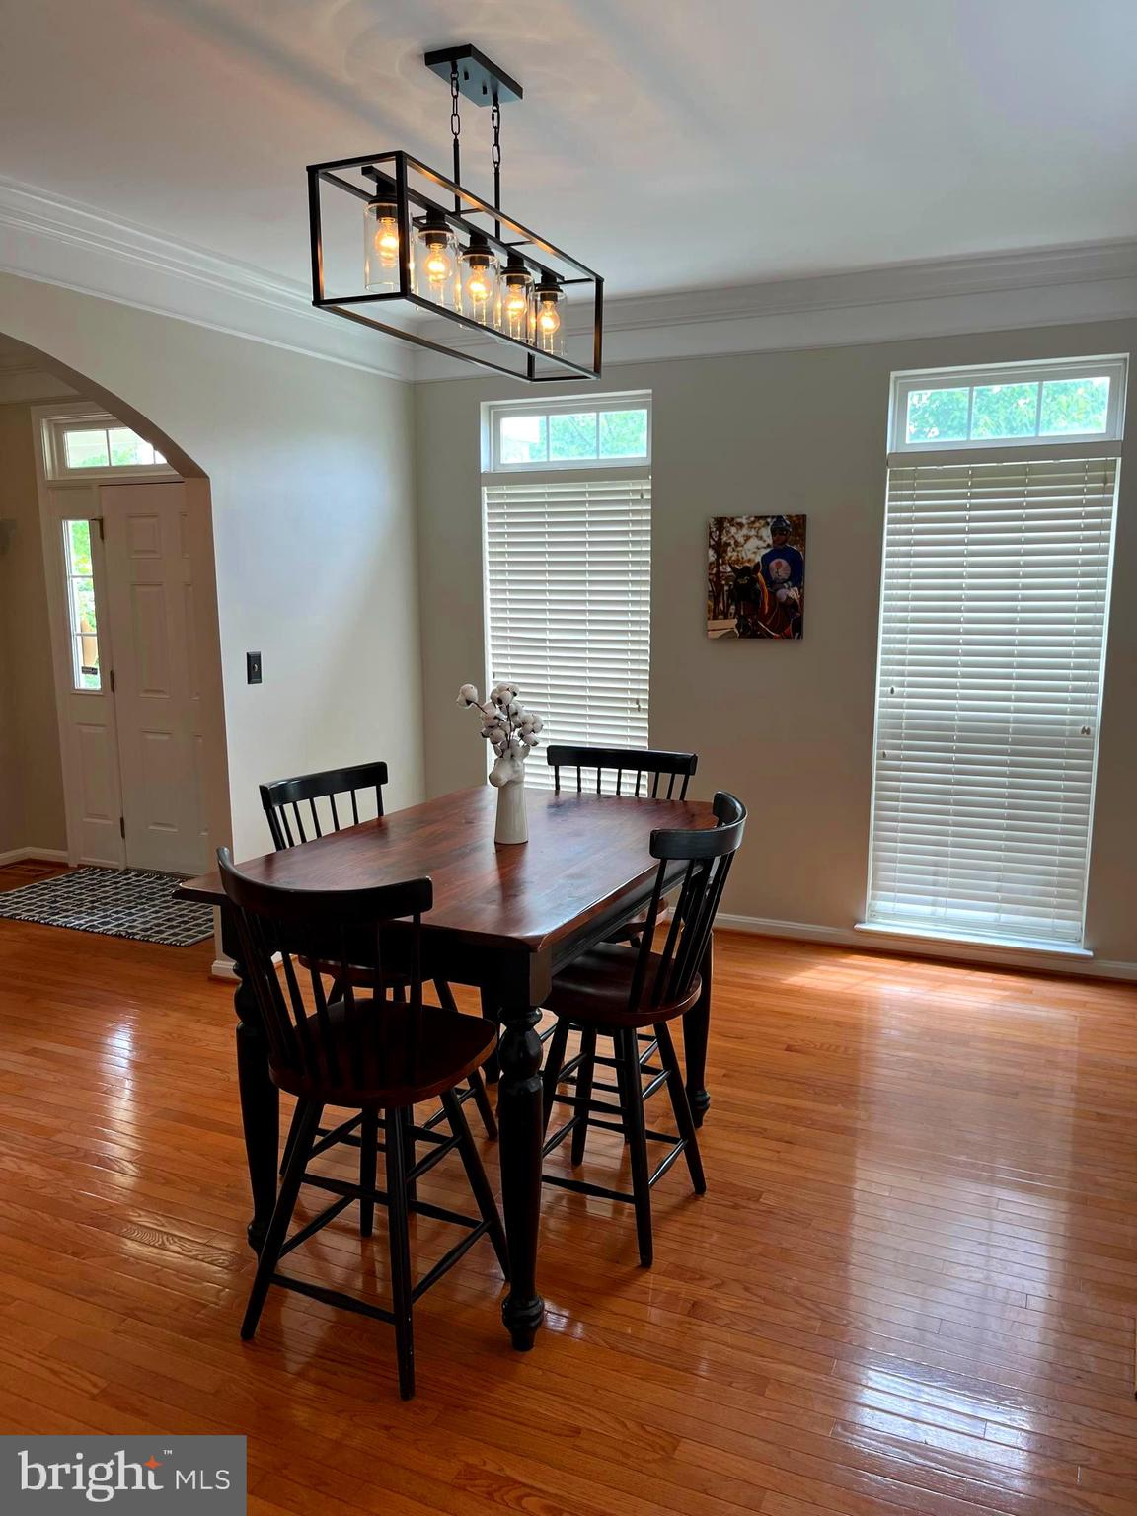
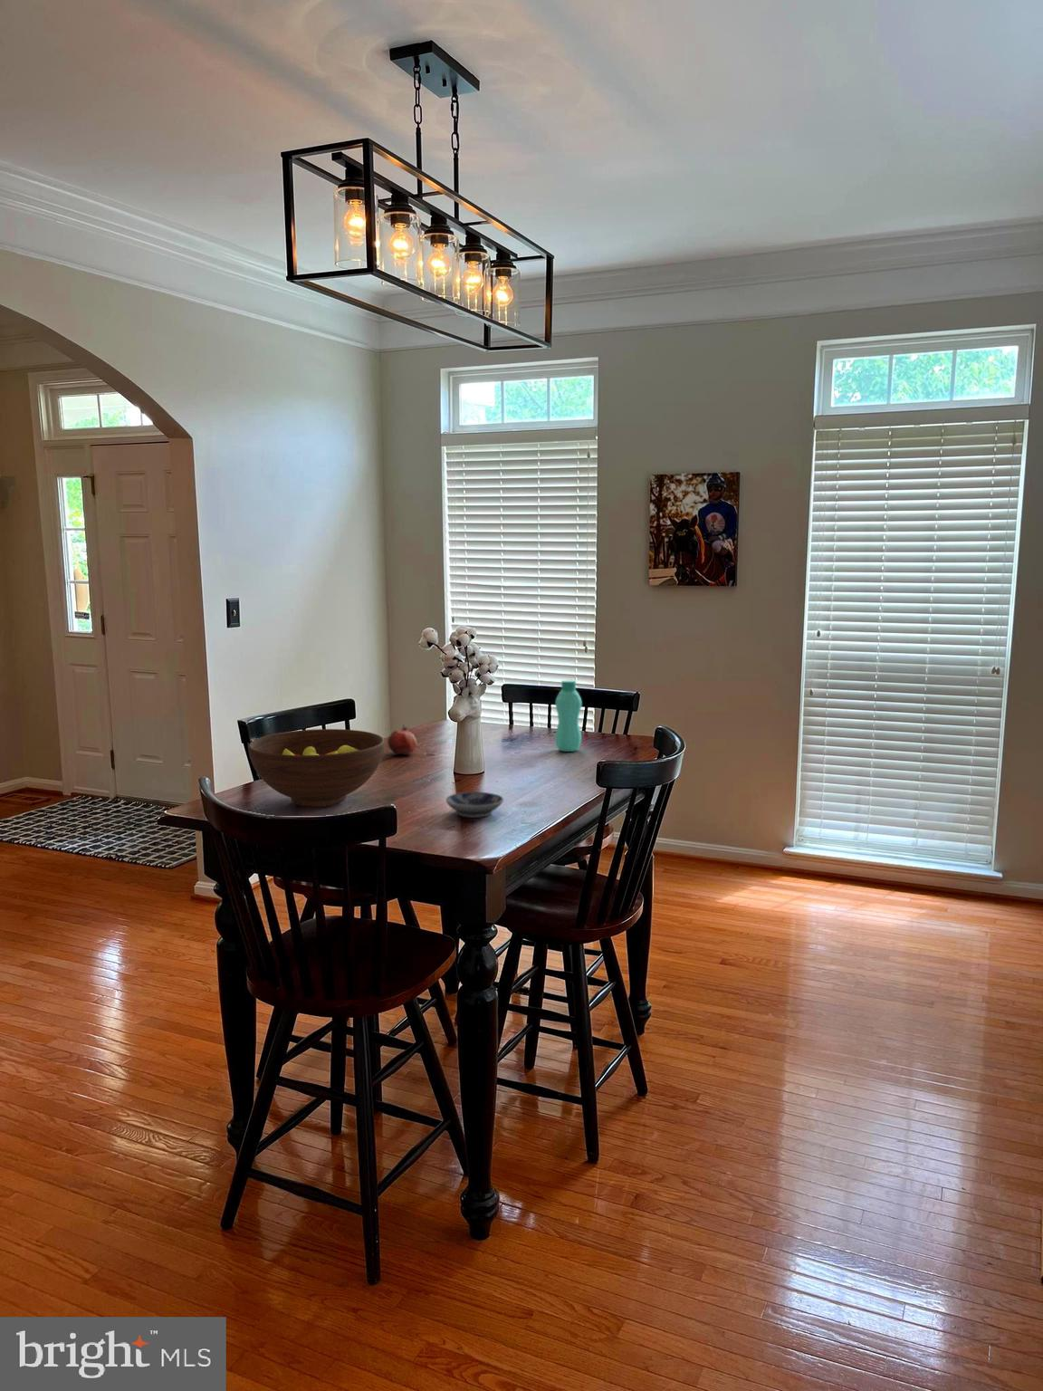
+ fruit bowl [248,728,386,808]
+ fruit [387,724,417,756]
+ bowl [445,791,504,818]
+ bottle [554,679,583,752]
